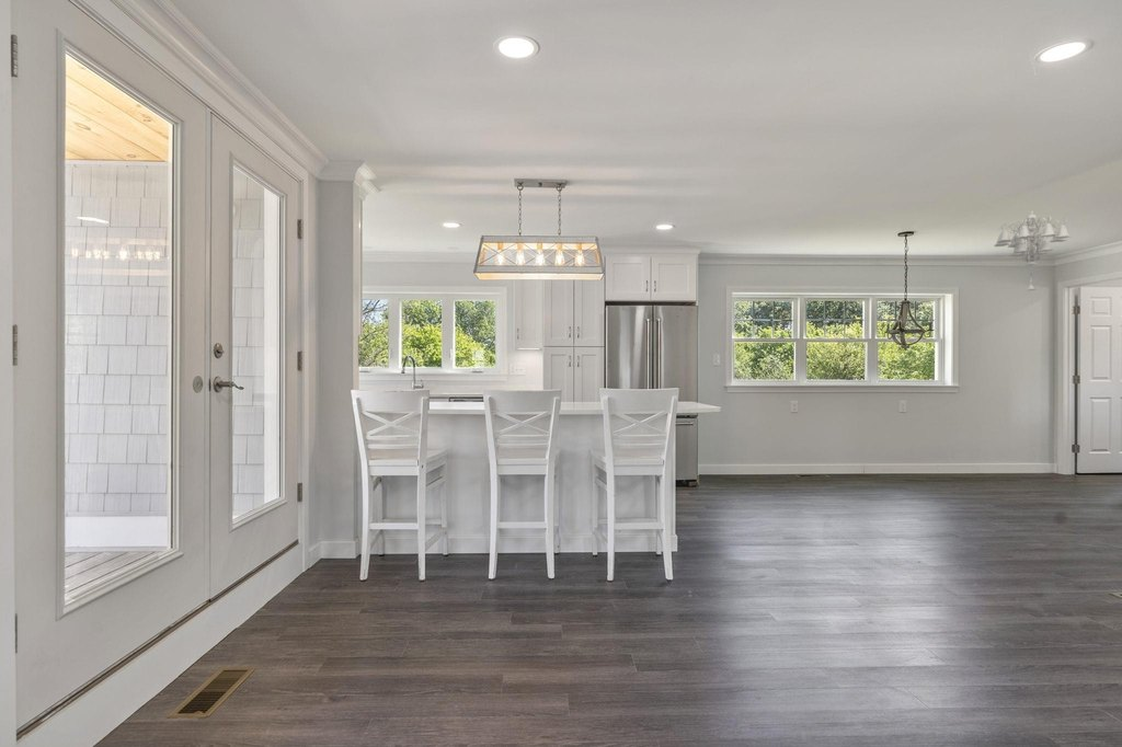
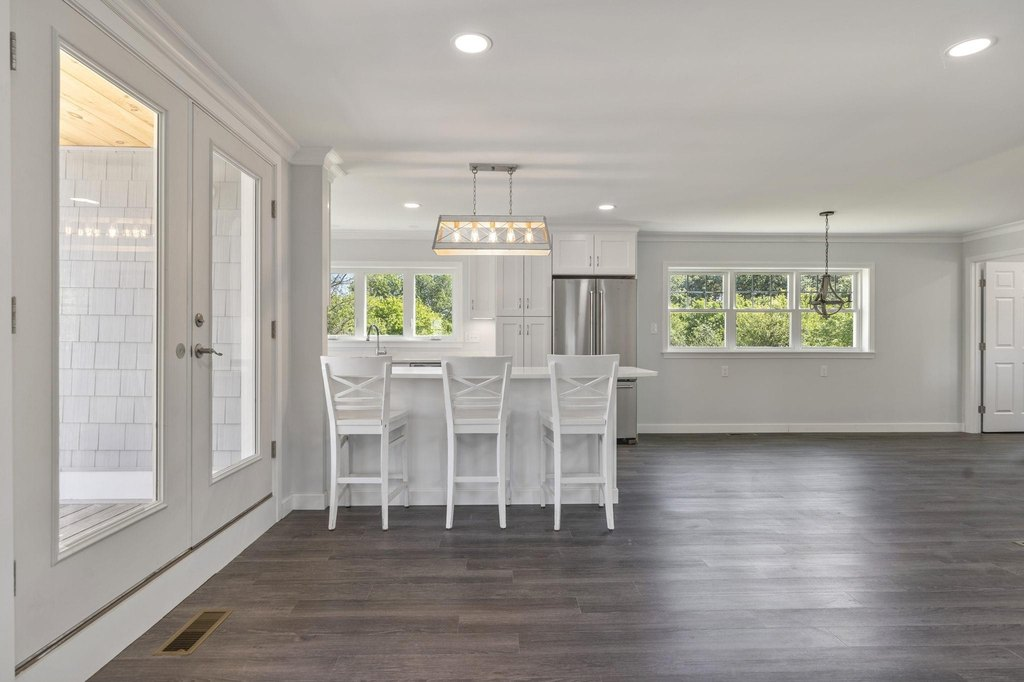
- chandelier [993,209,1073,291]
